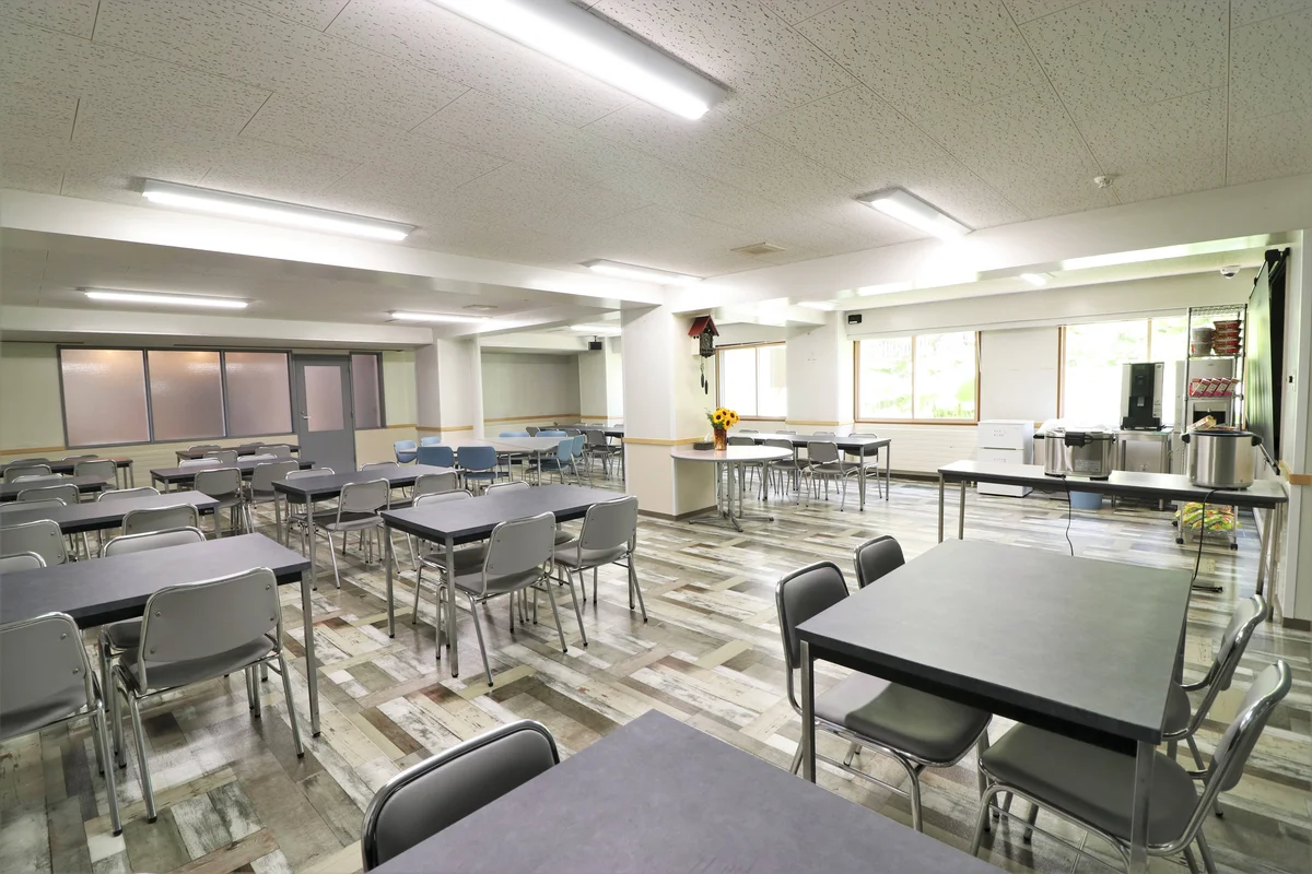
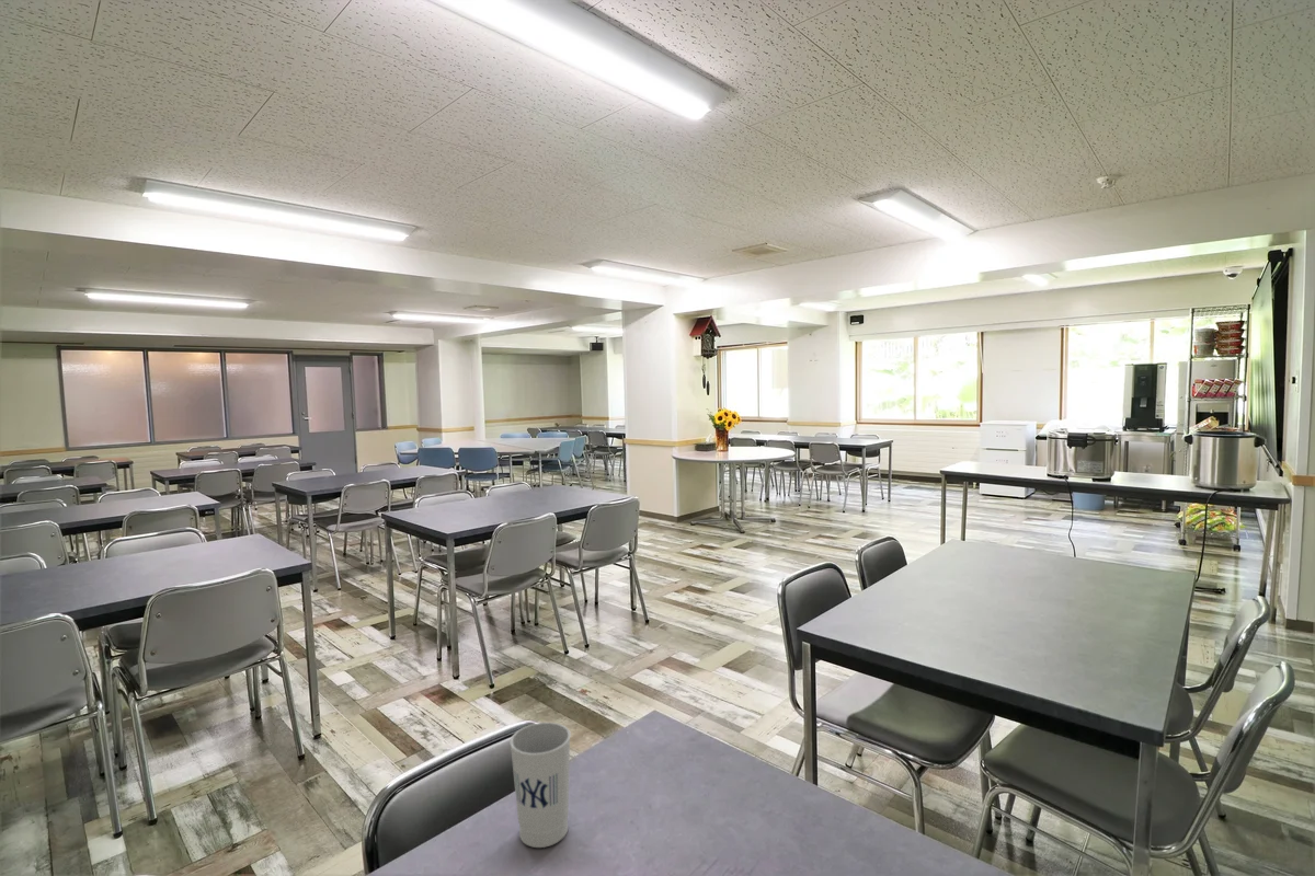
+ cup [508,722,572,849]
